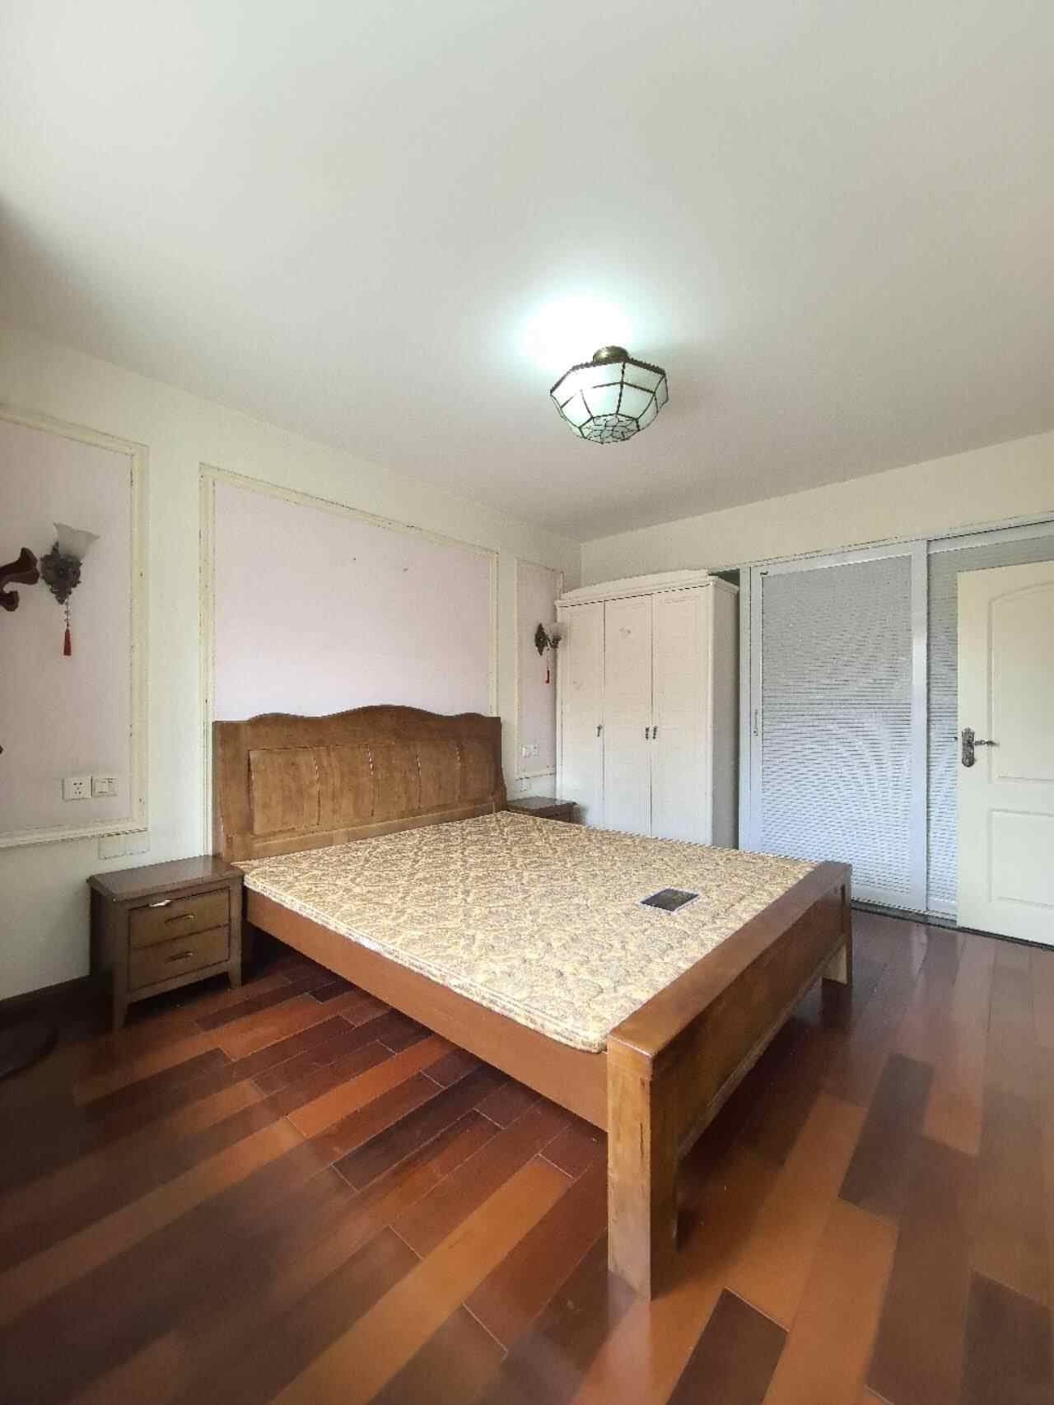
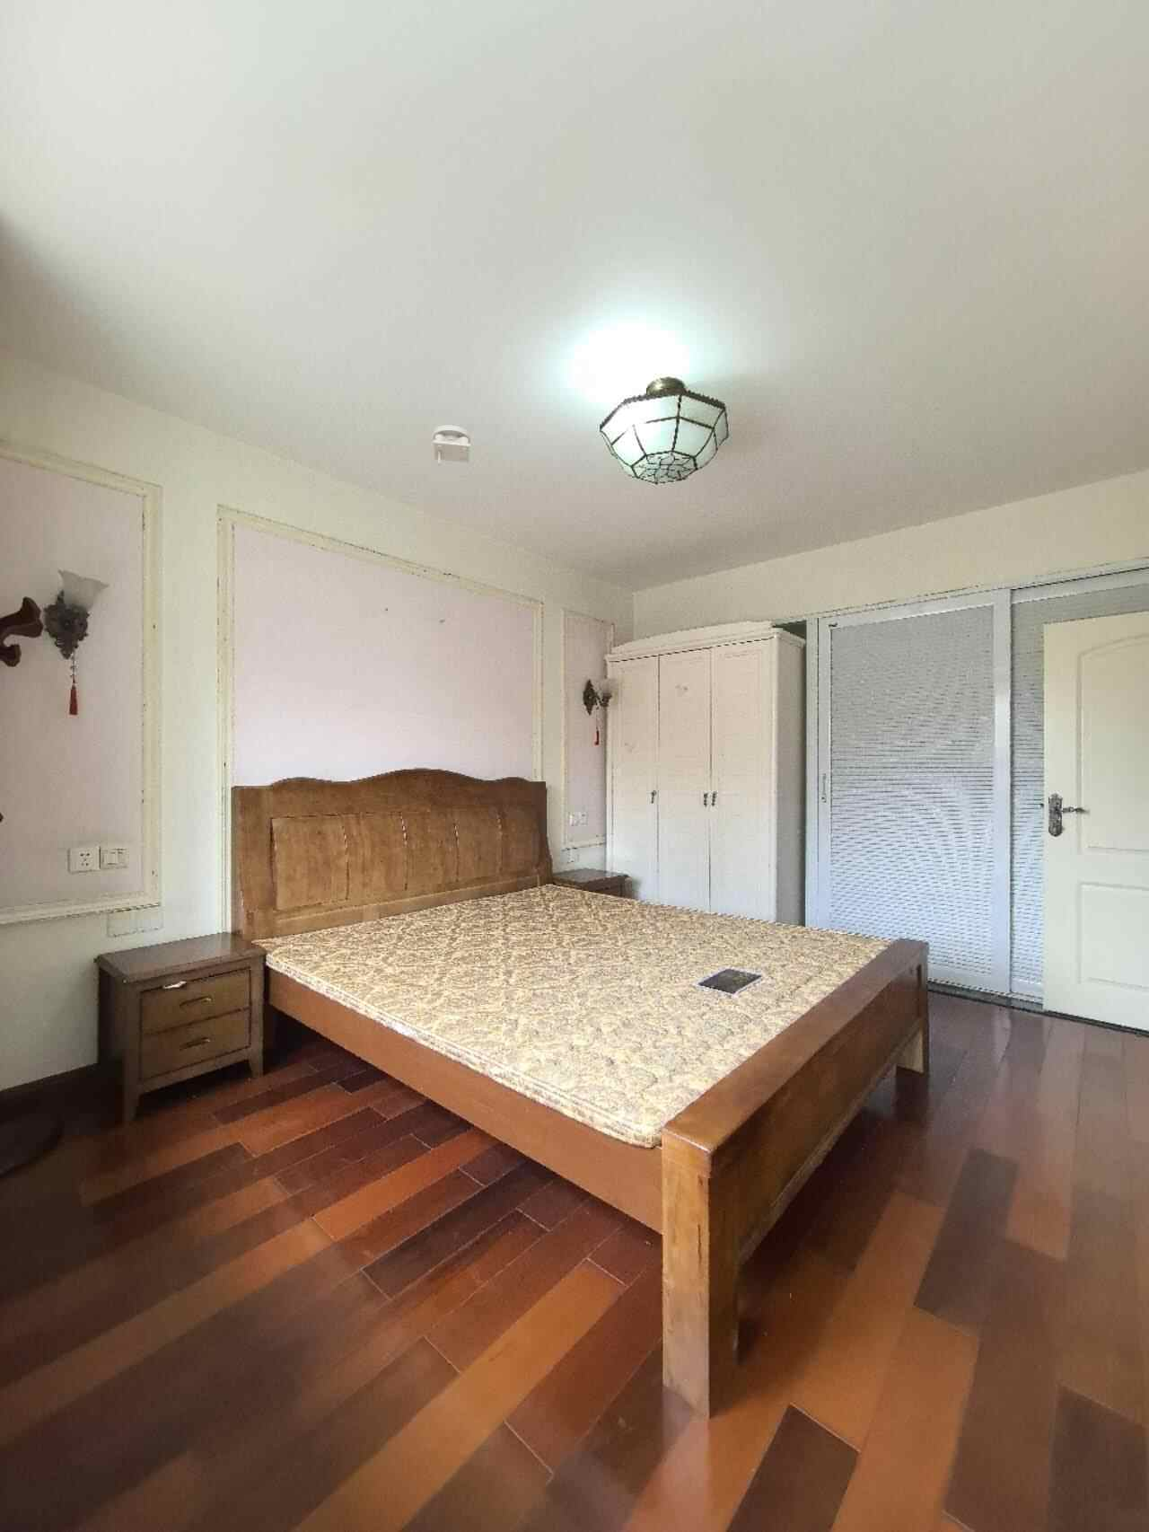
+ smoke detector [432,425,471,467]
